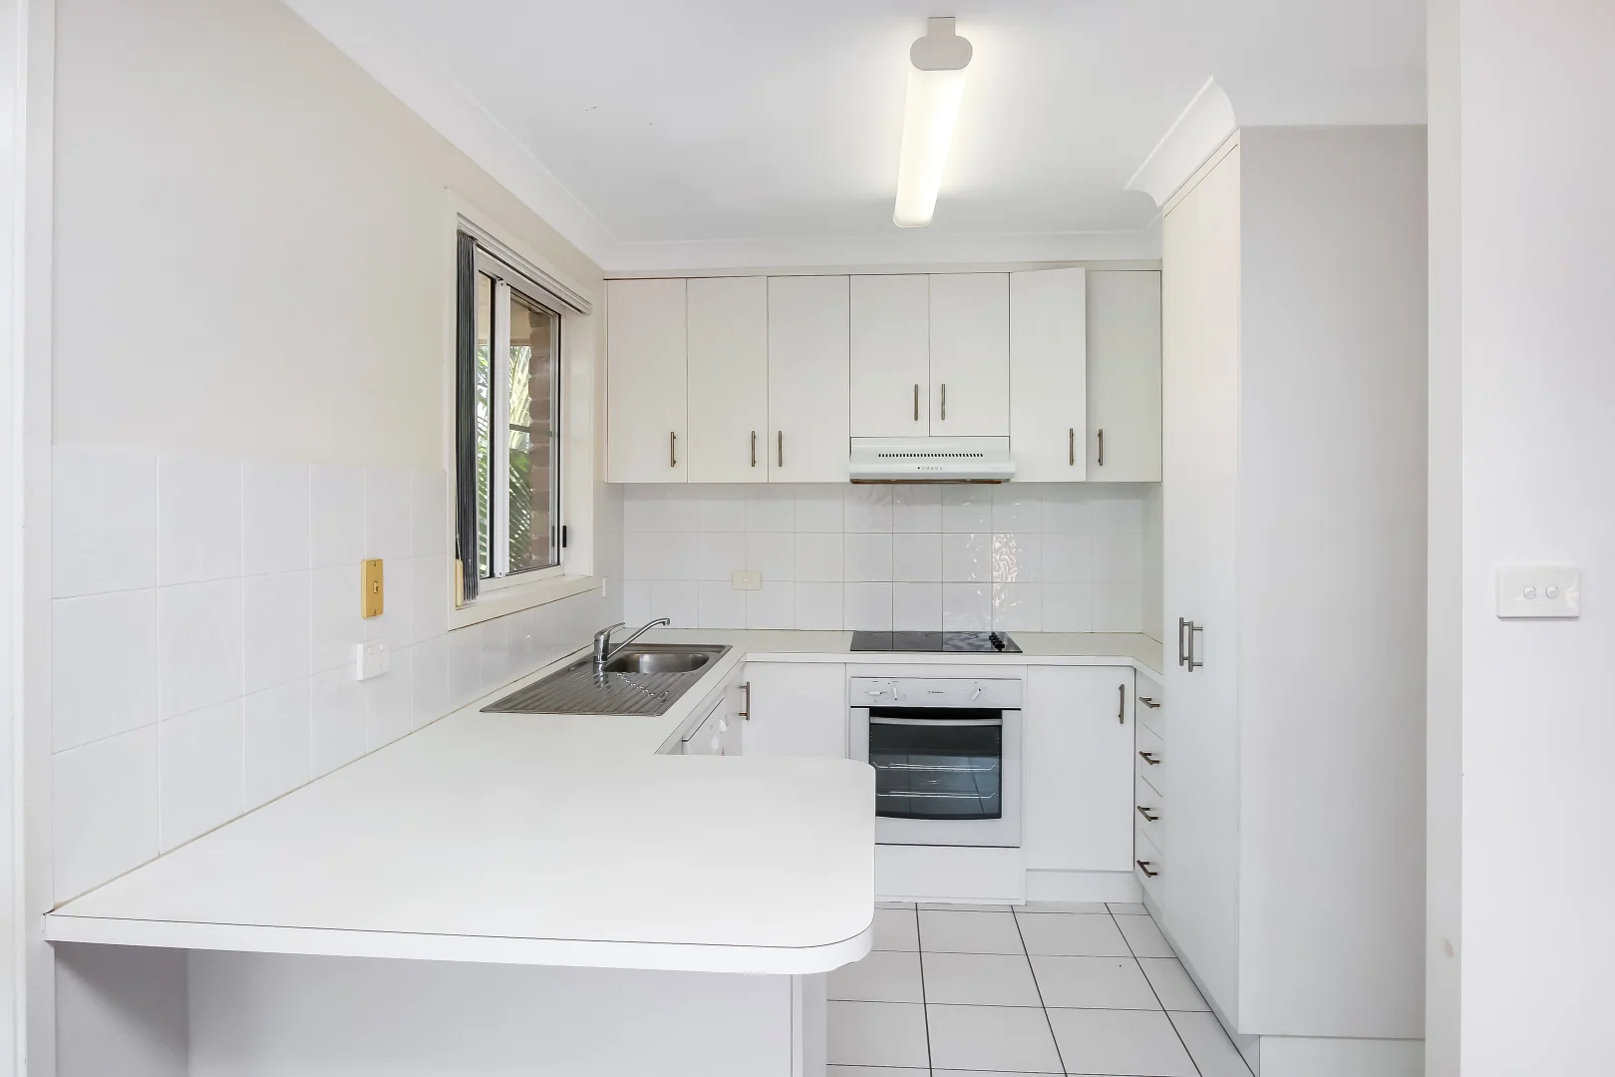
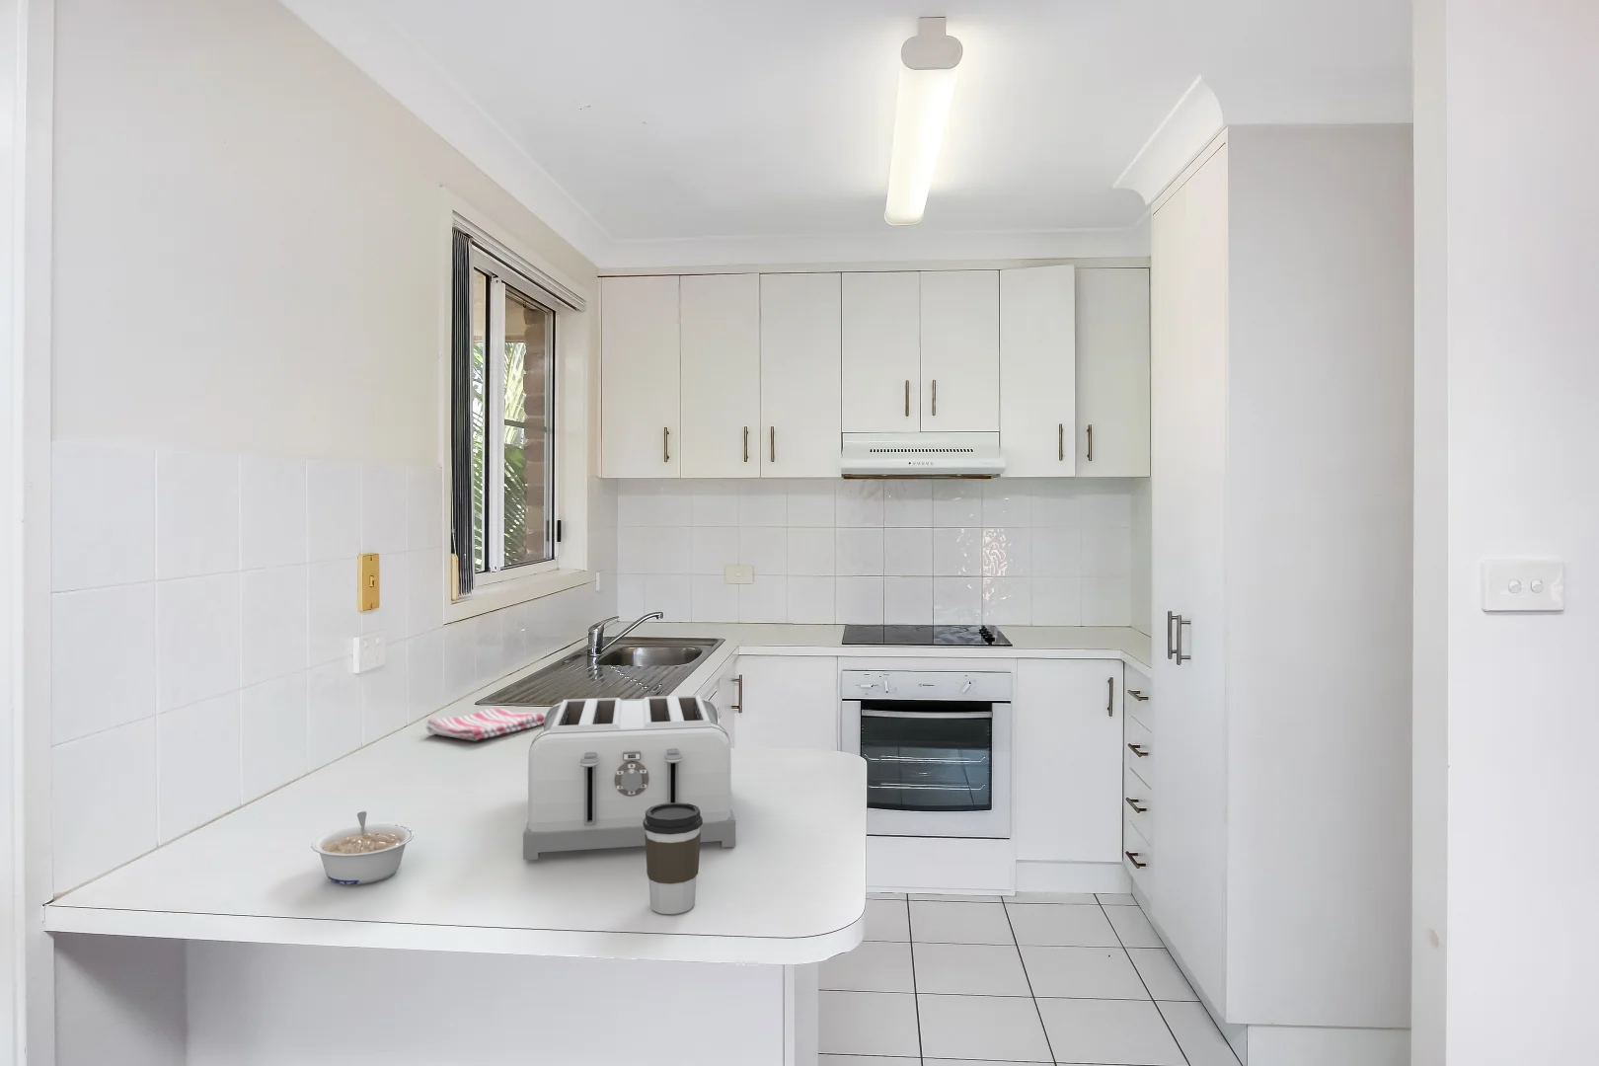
+ legume [311,810,414,885]
+ toaster [522,694,736,860]
+ dish towel [425,708,547,742]
+ coffee cup [642,802,703,915]
